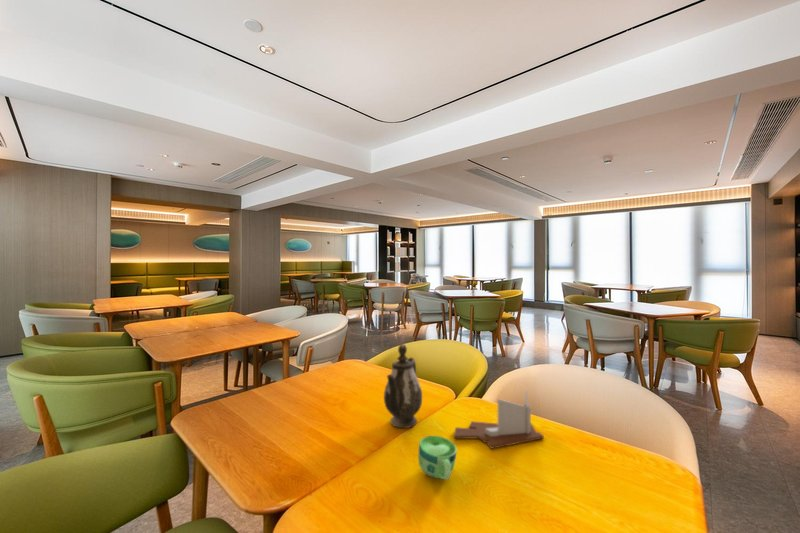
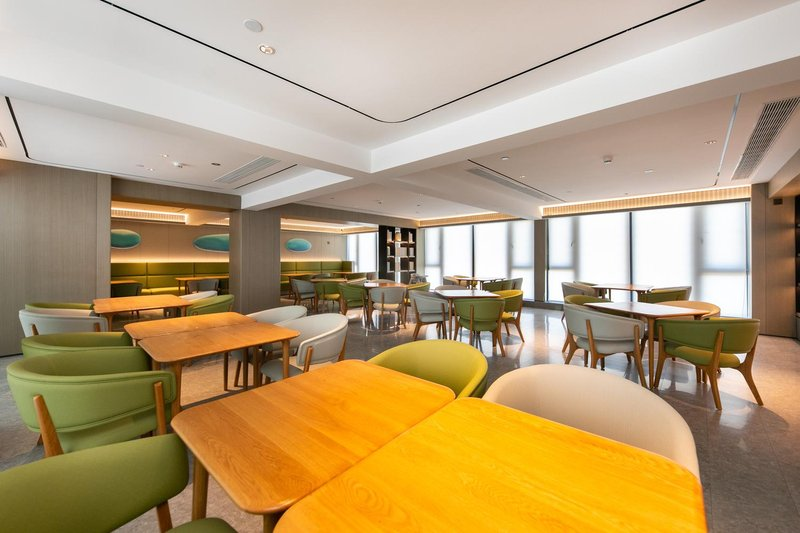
- cup [417,435,458,481]
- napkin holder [453,390,545,450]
- teapot [383,343,423,429]
